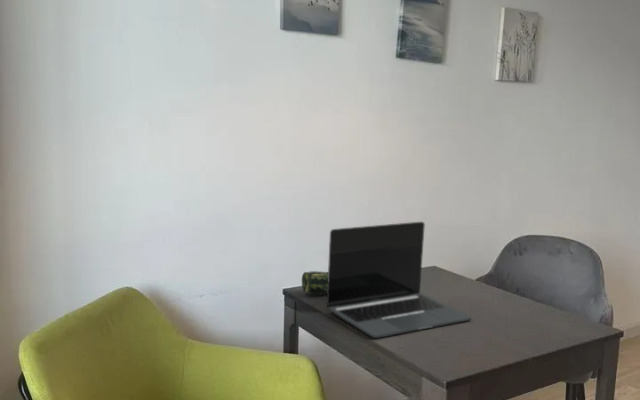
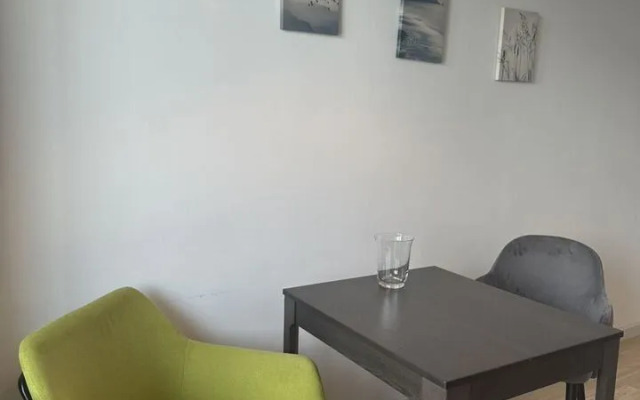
- pencil case [301,270,328,295]
- laptop [326,221,472,339]
